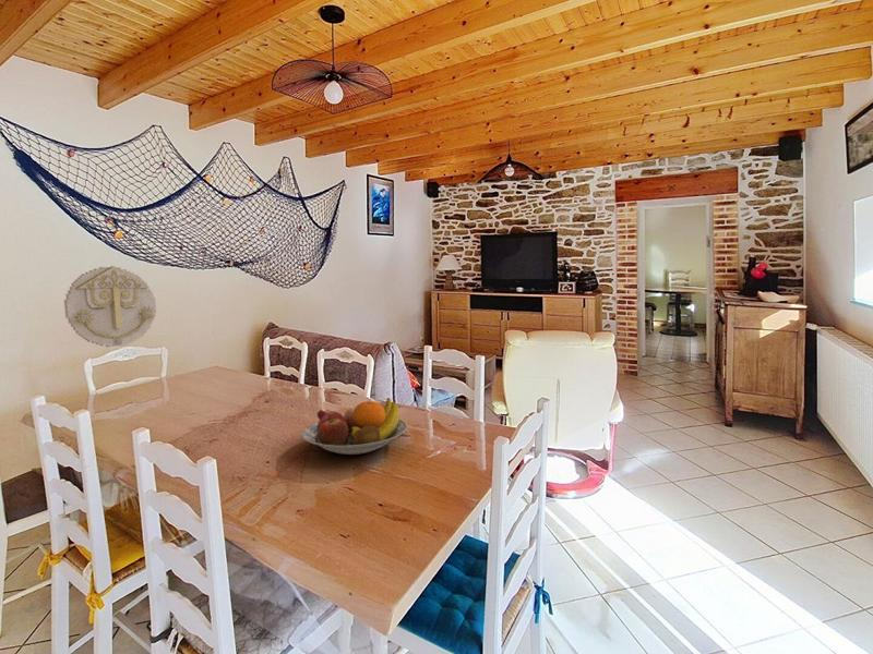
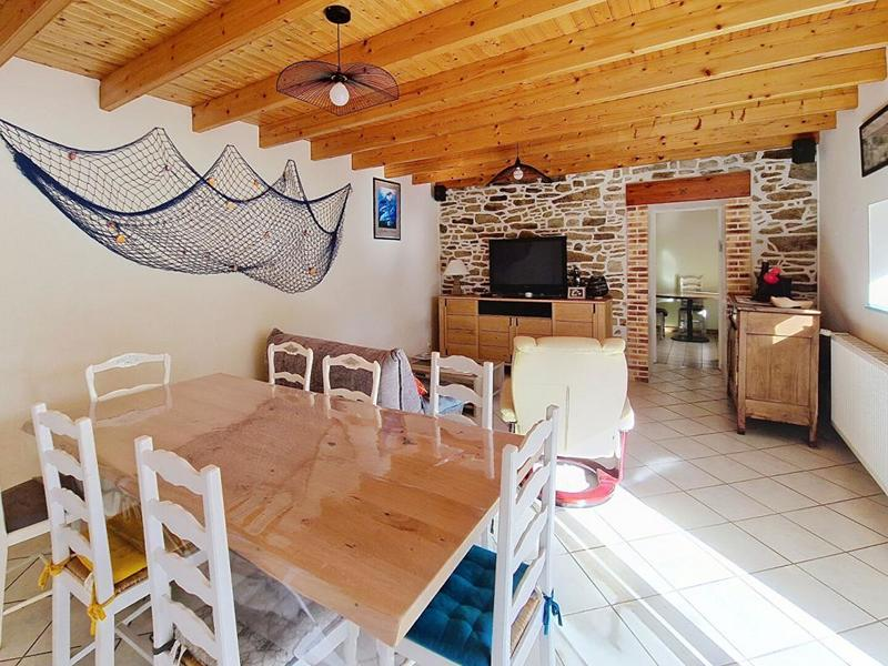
- fruit bowl [301,397,408,456]
- wall decoration [63,265,157,348]
